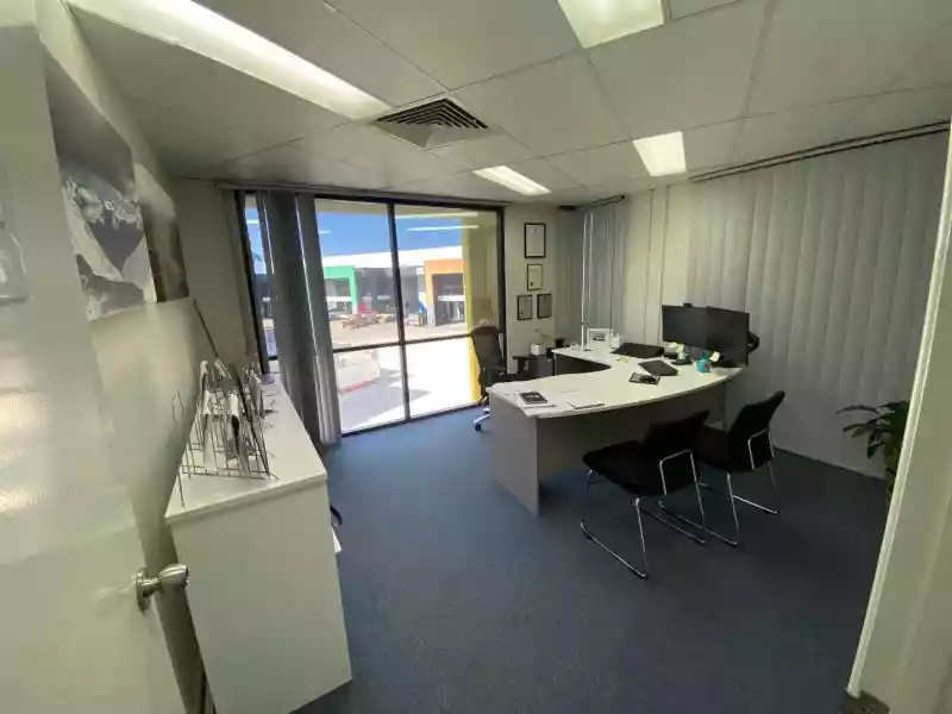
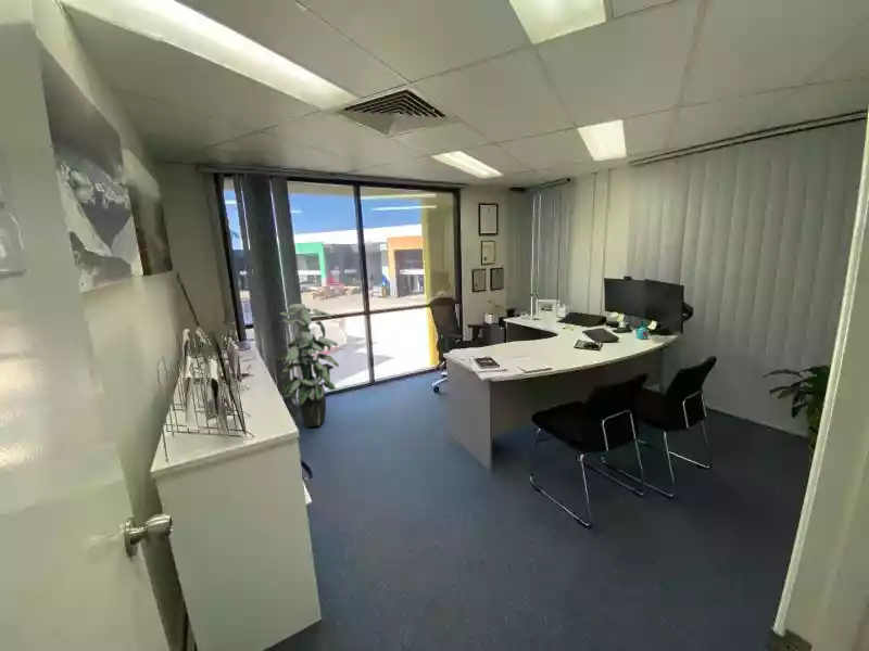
+ indoor plant [272,303,340,427]
